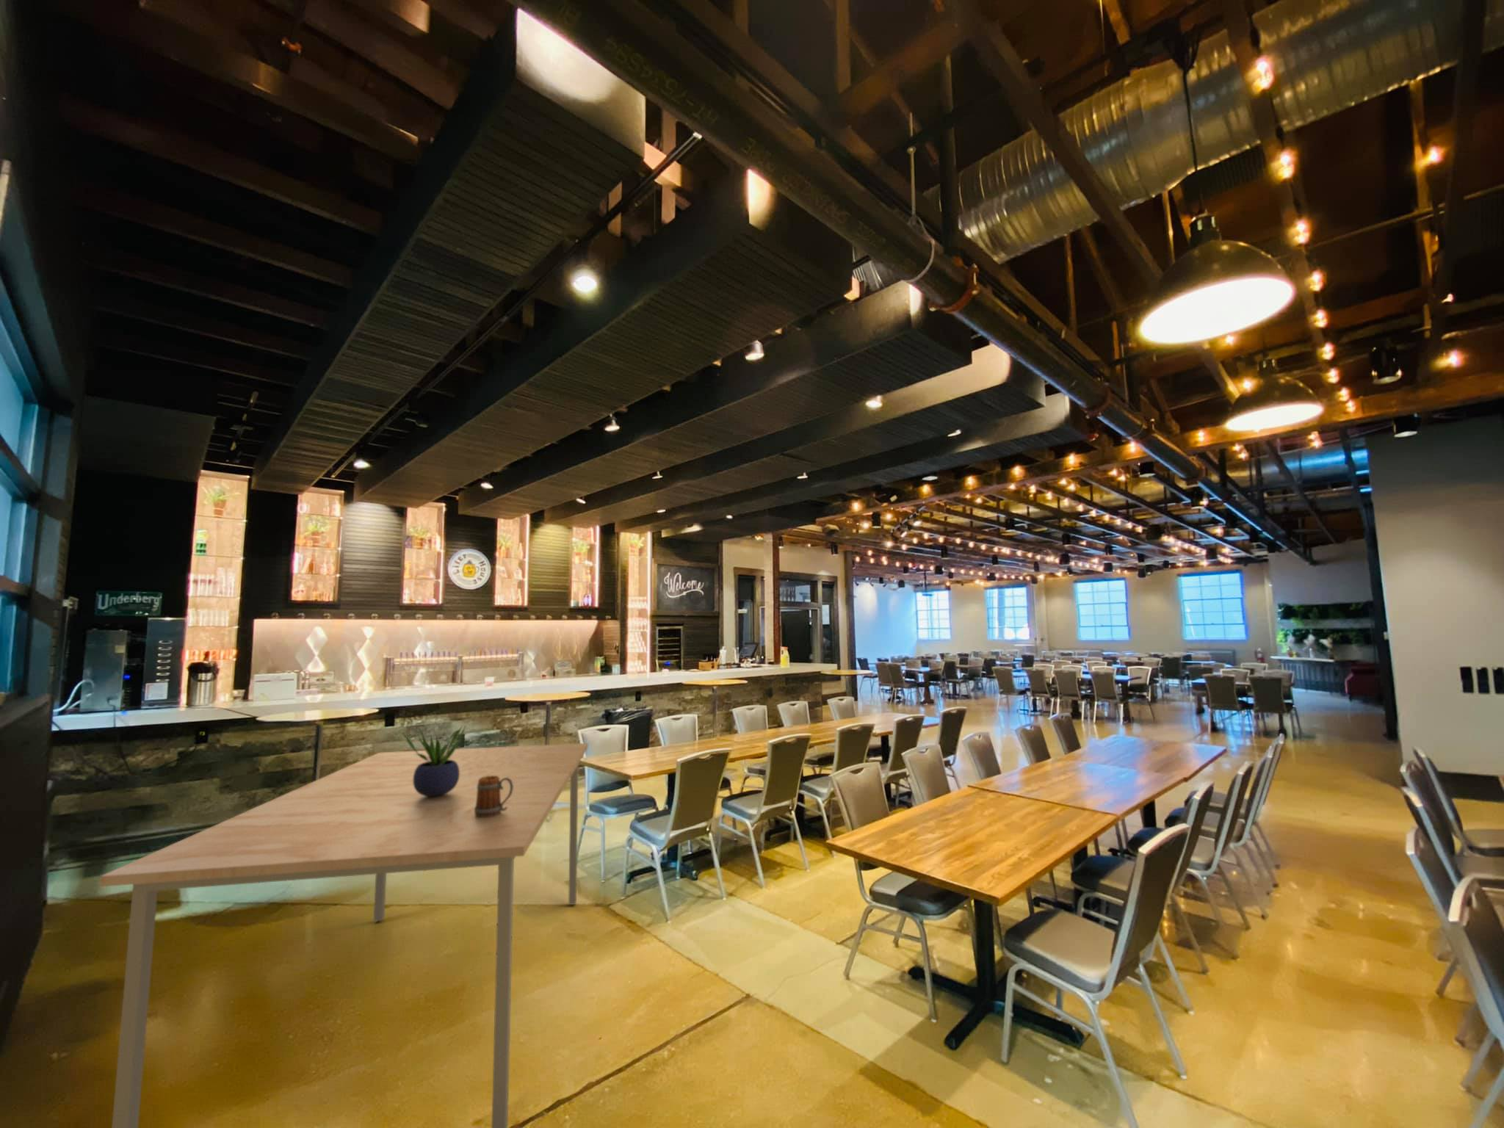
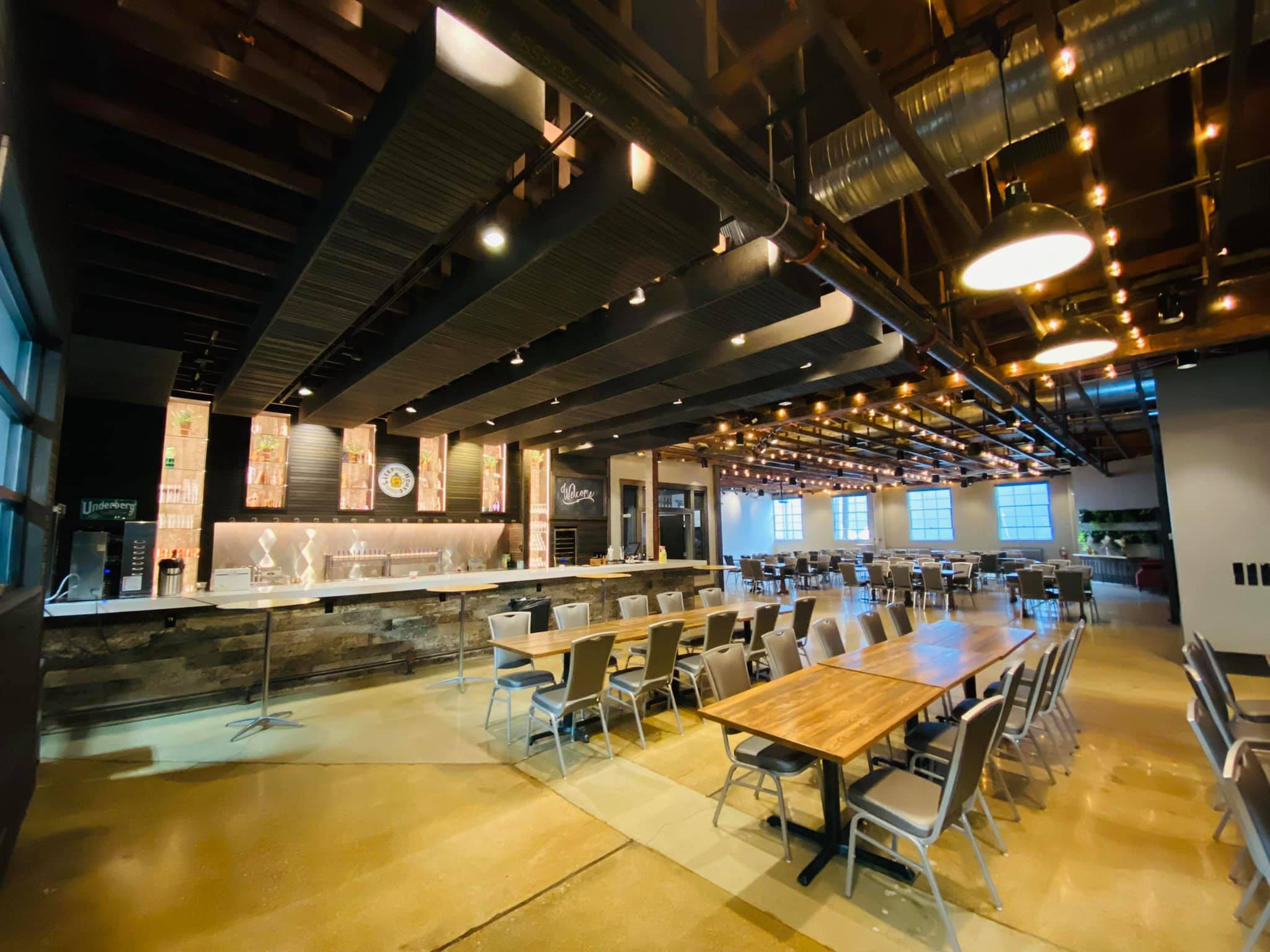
- dining table [99,743,589,1128]
- beer mug [475,776,513,816]
- potted plant [401,724,467,796]
